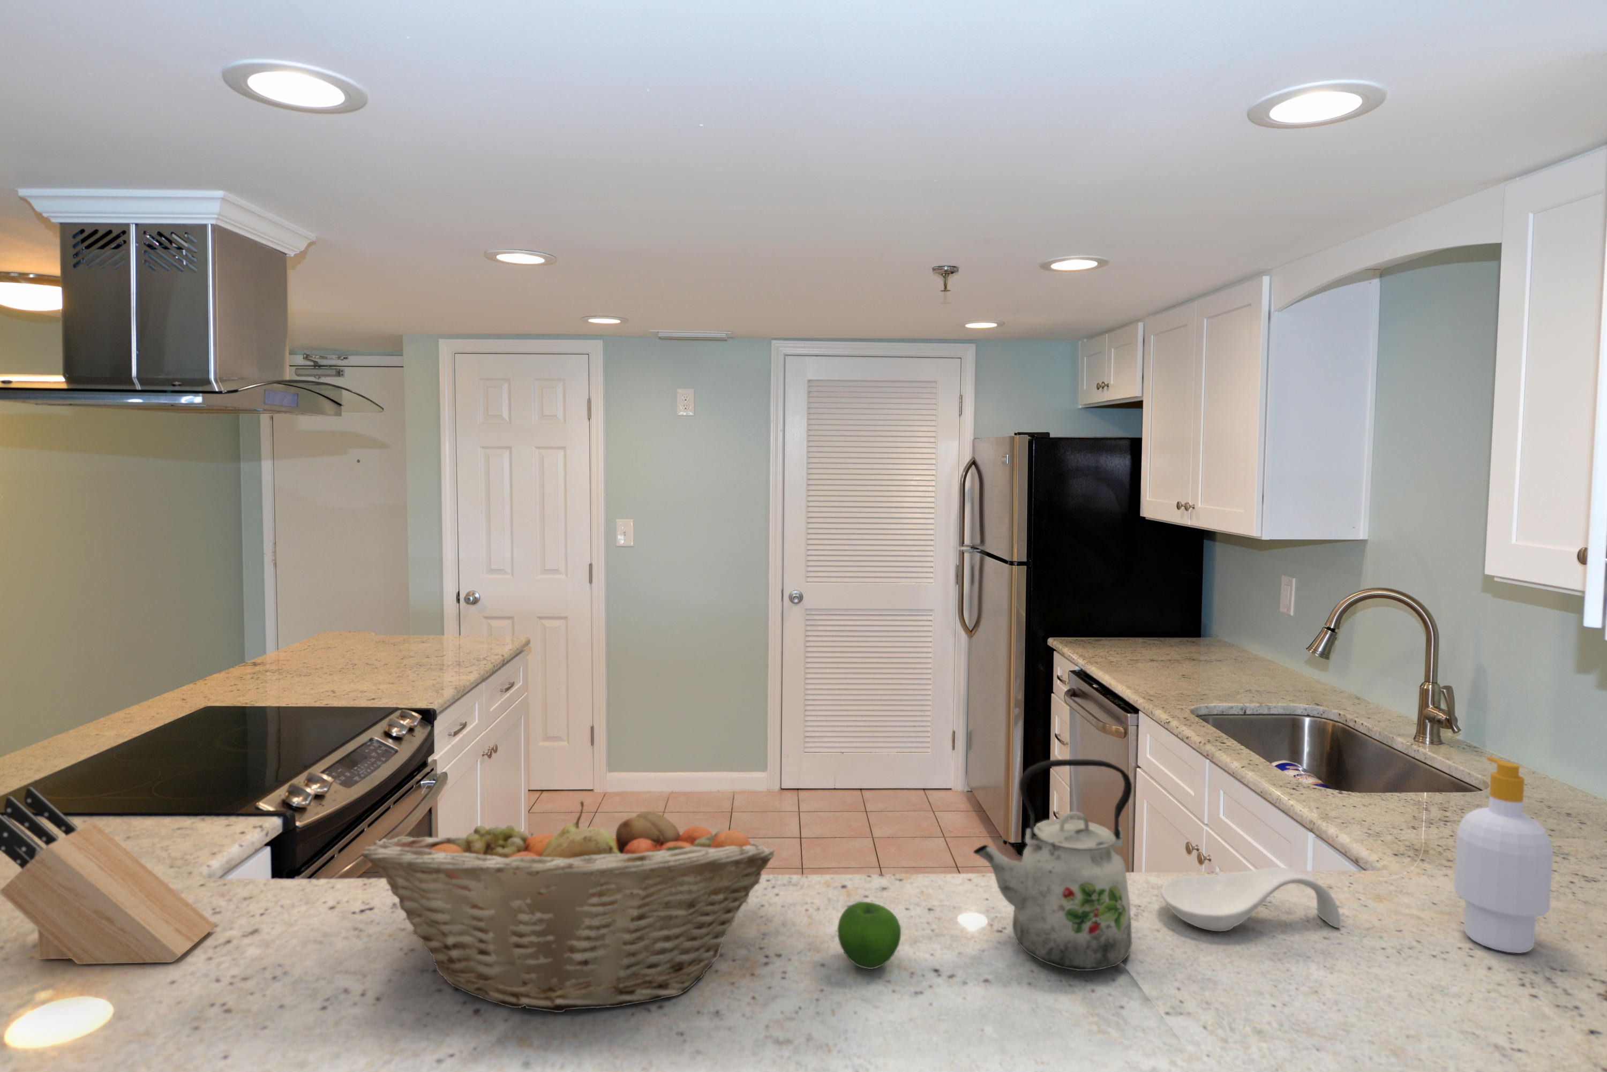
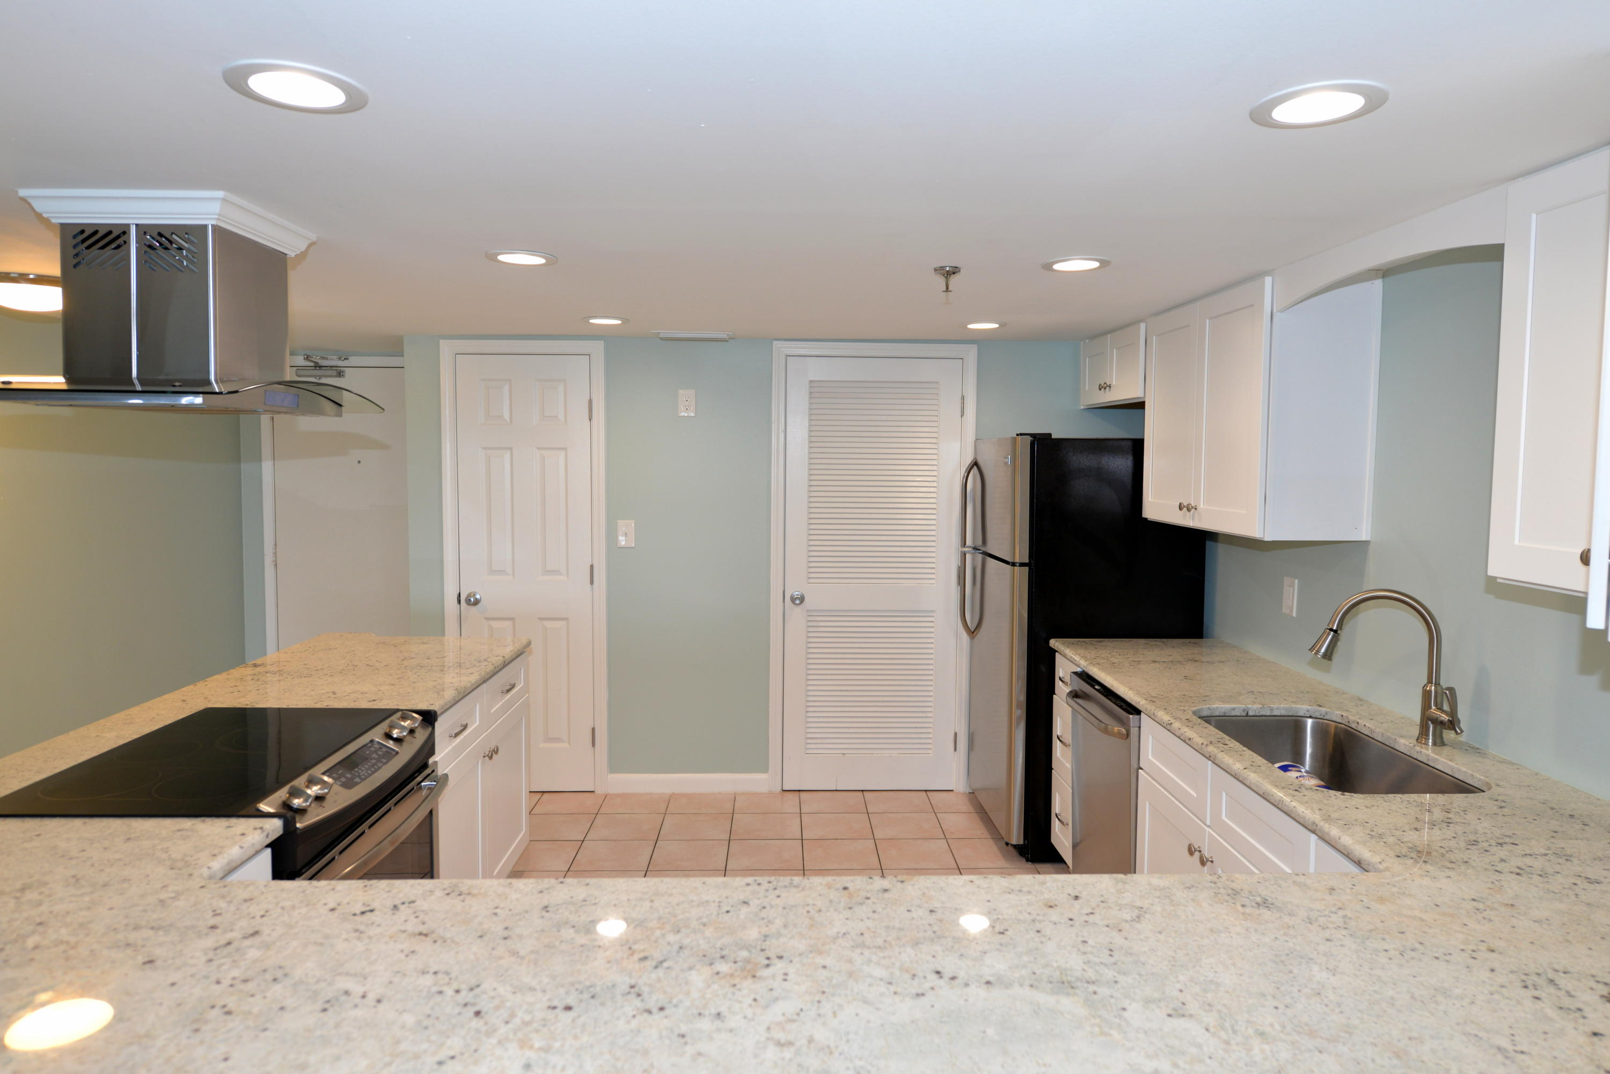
- soap bottle [1454,756,1553,954]
- kettle [973,759,1132,972]
- fruit basket [361,800,775,1013]
- knife block [0,786,217,964]
- apple [838,901,901,970]
- spoon rest [1161,867,1341,932]
